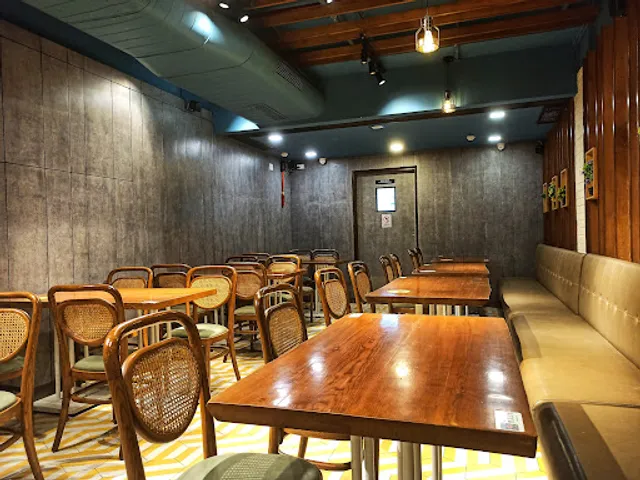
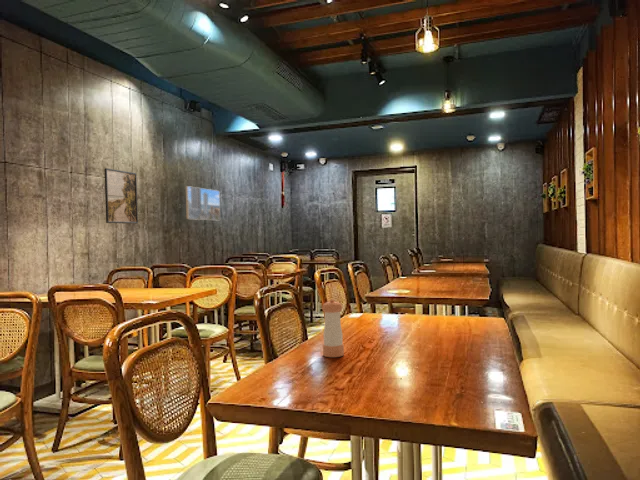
+ pepper shaker [321,299,345,358]
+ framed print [185,185,221,221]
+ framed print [103,167,139,224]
